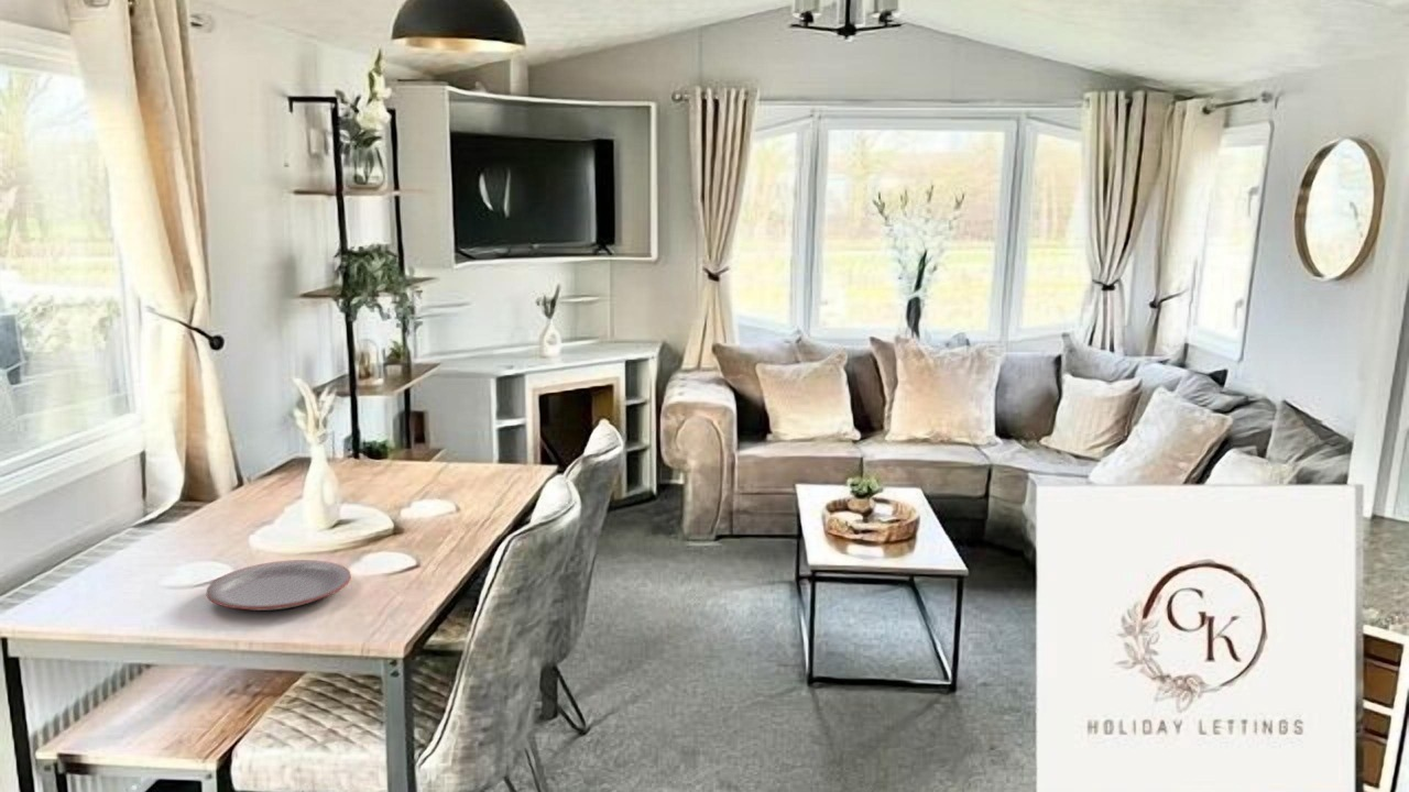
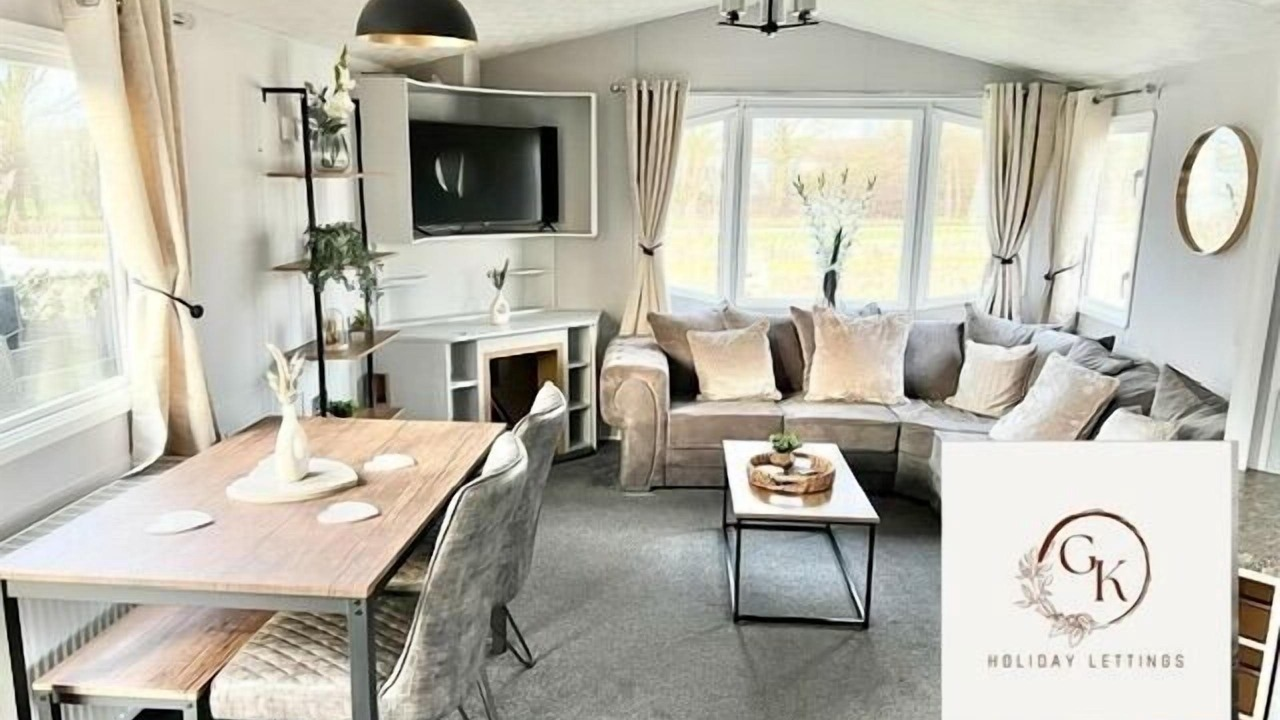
- plate [205,559,352,612]
